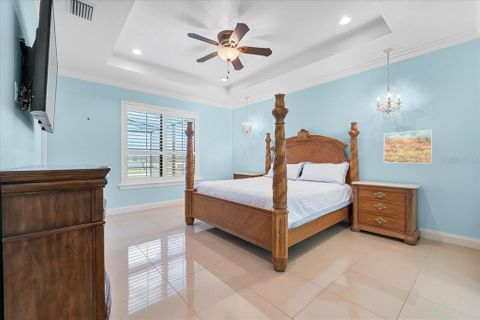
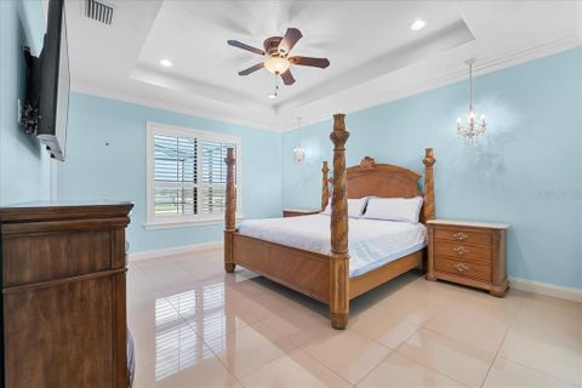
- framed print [383,129,433,164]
